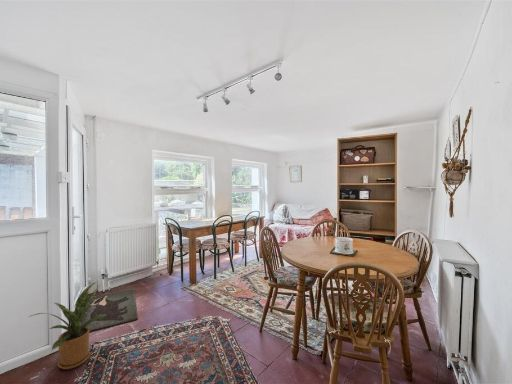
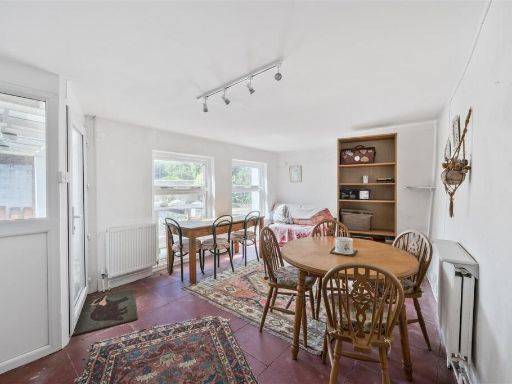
- house plant [28,281,108,370]
